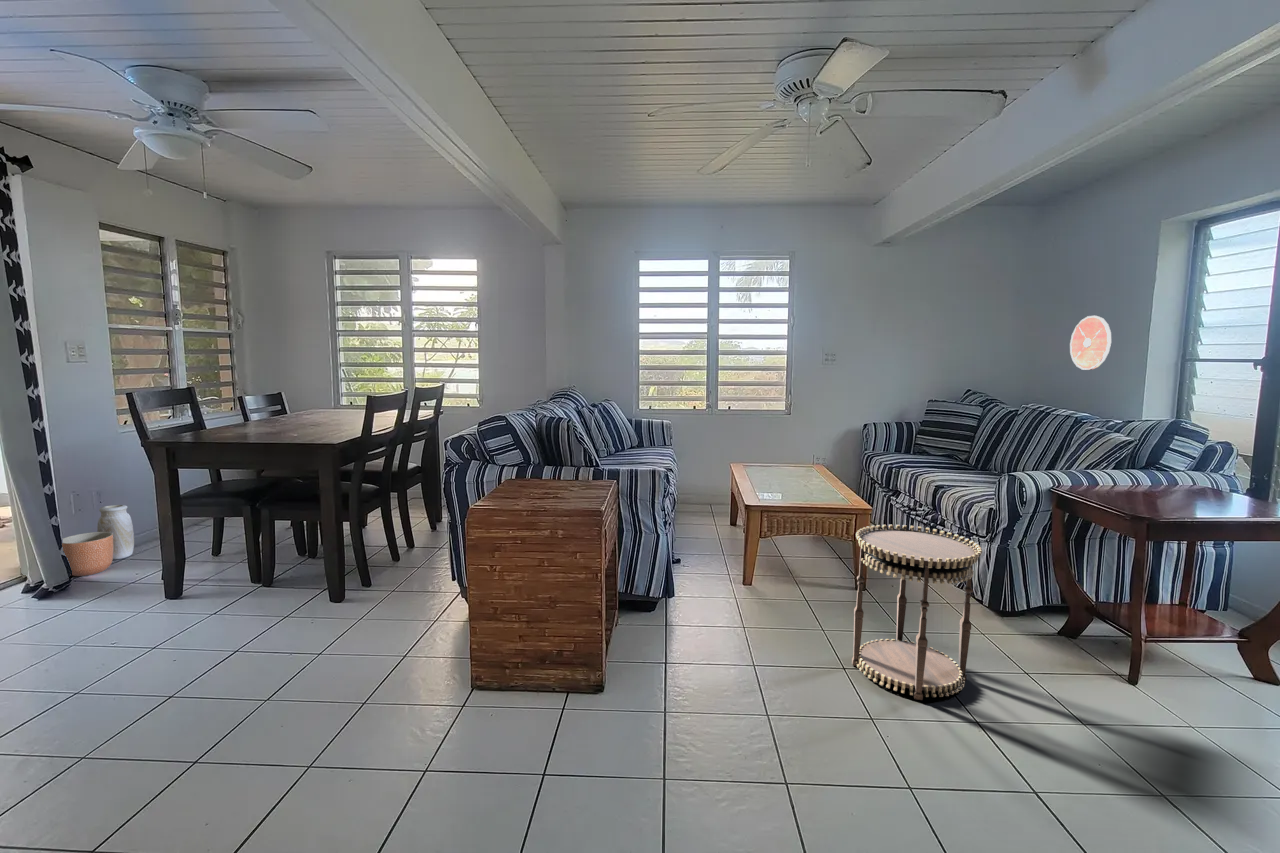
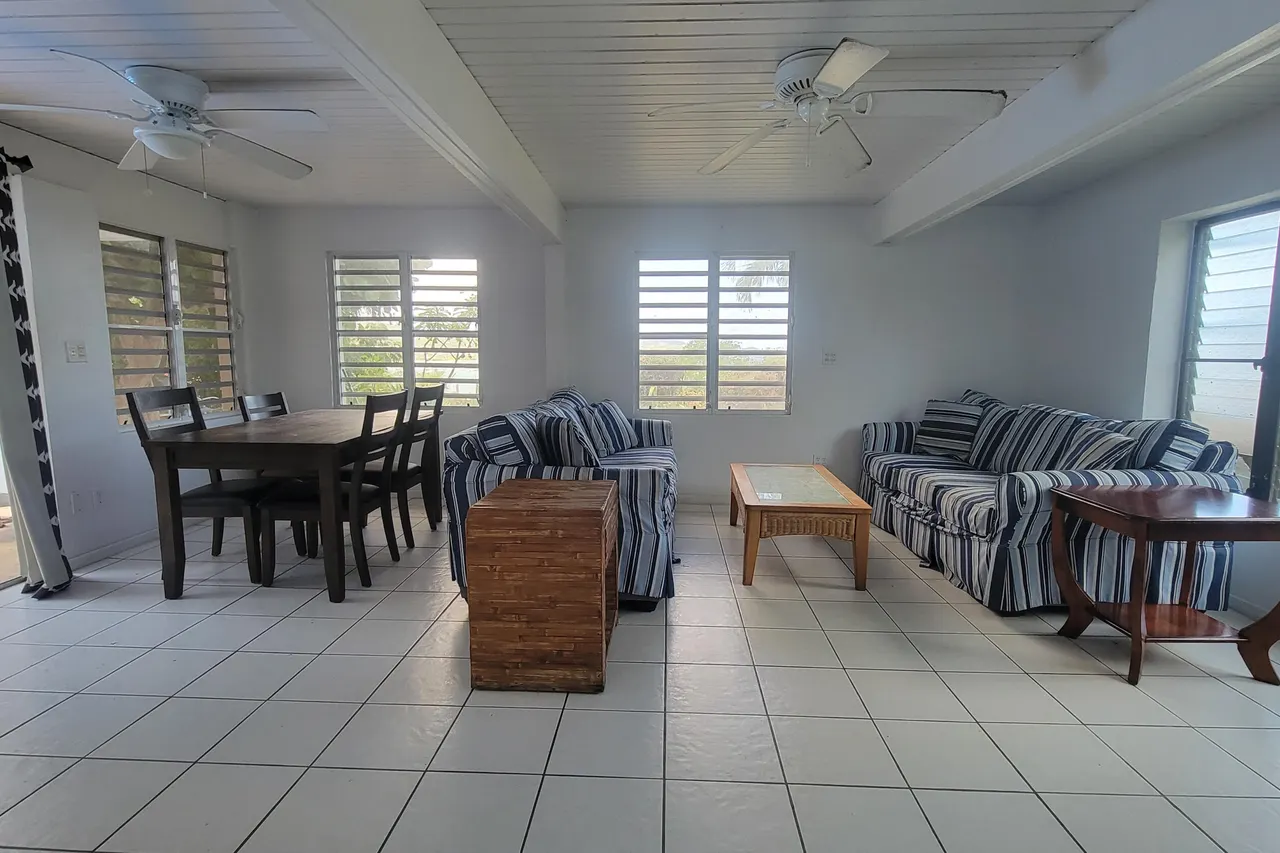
- planter [62,531,113,577]
- side table [851,524,983,701]
- vase [96,504,135,561]
- round shield [1069,315,1112,371]
